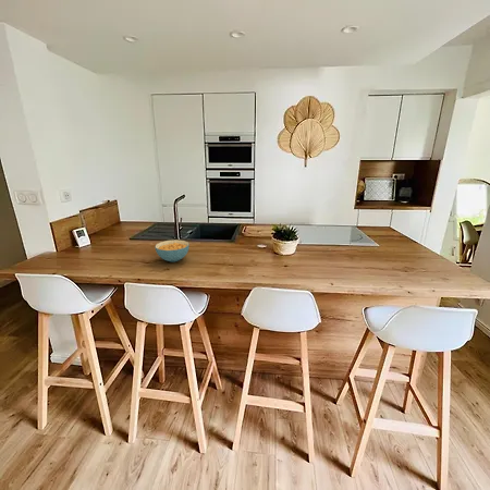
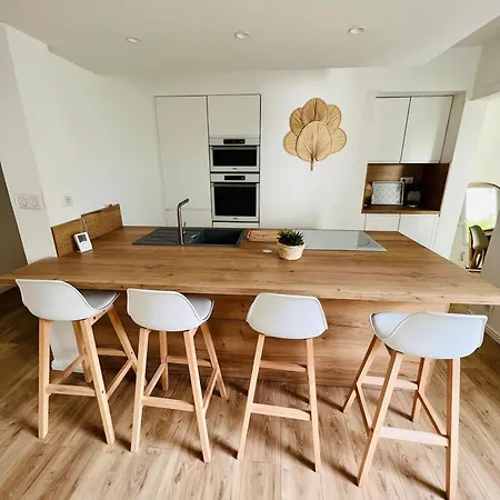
- cereal bowl [154,238,191,262]
